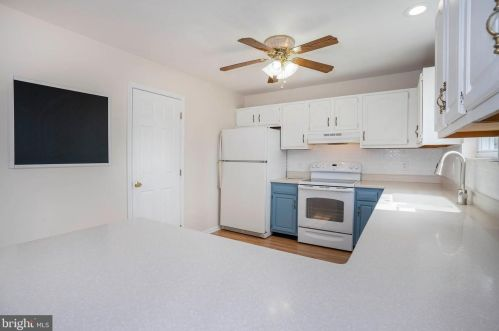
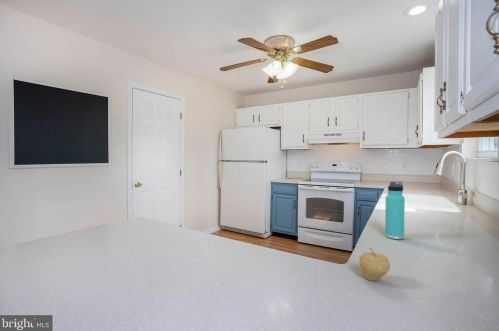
+ thermos bottle [384,180,406,240]
+ fruit [358,246,391,282]
